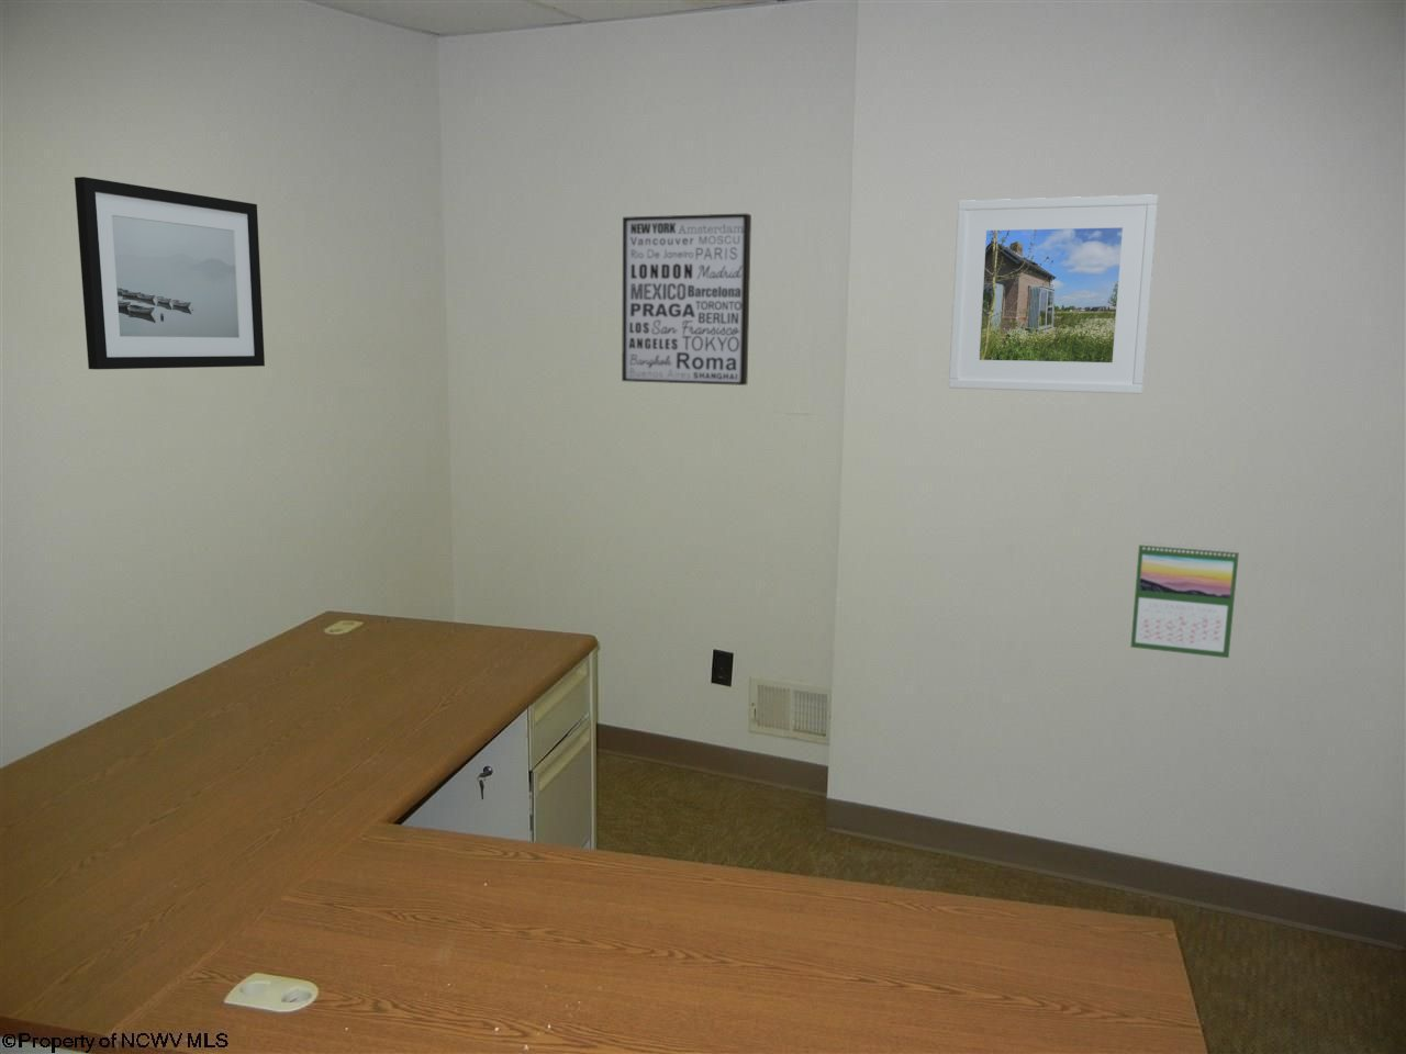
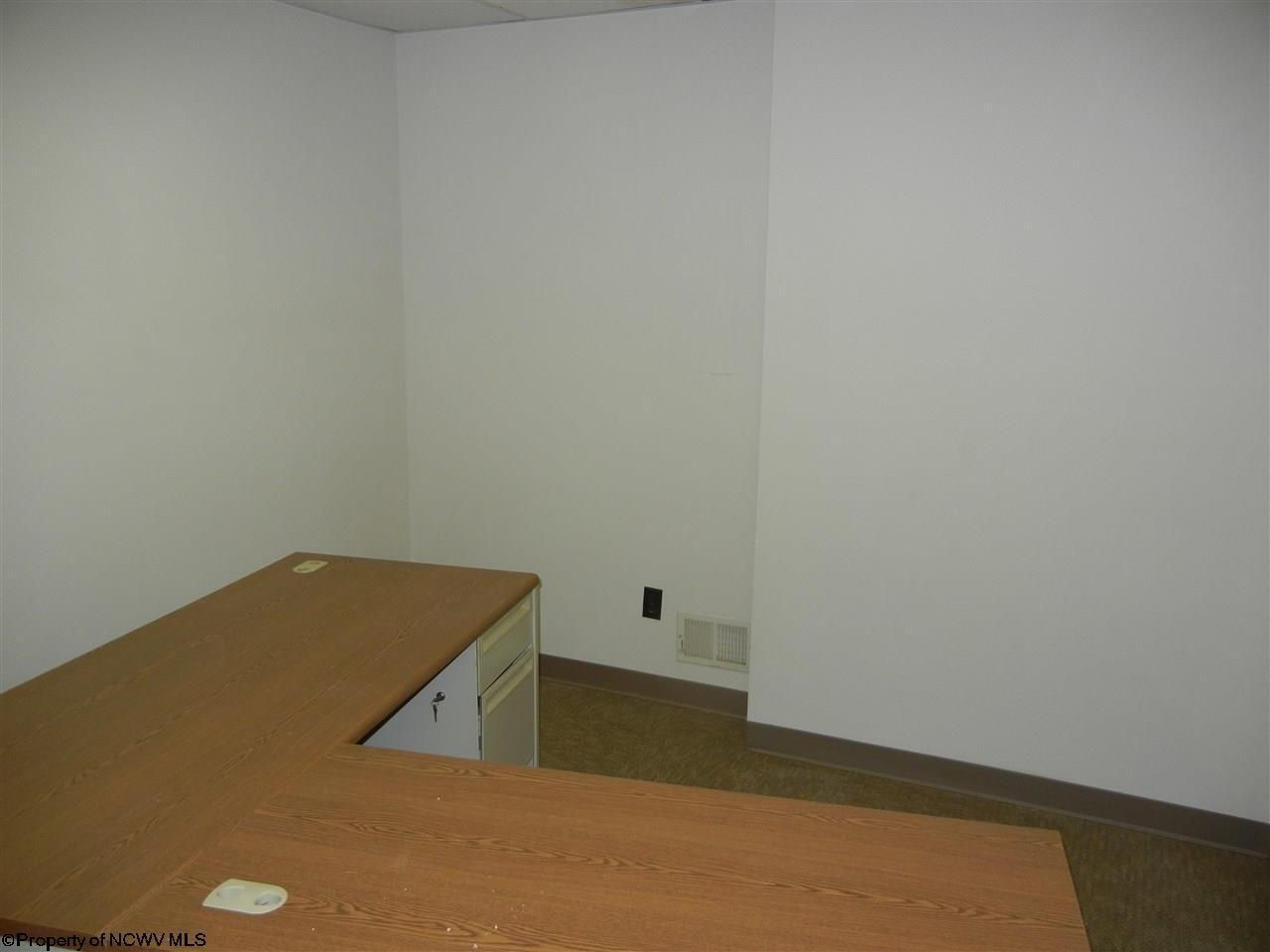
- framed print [948,194,1159,395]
- calendar [1129,541,1240,659]
- wall art [73,176,266,370]
- wall art [621,213,753,386]
